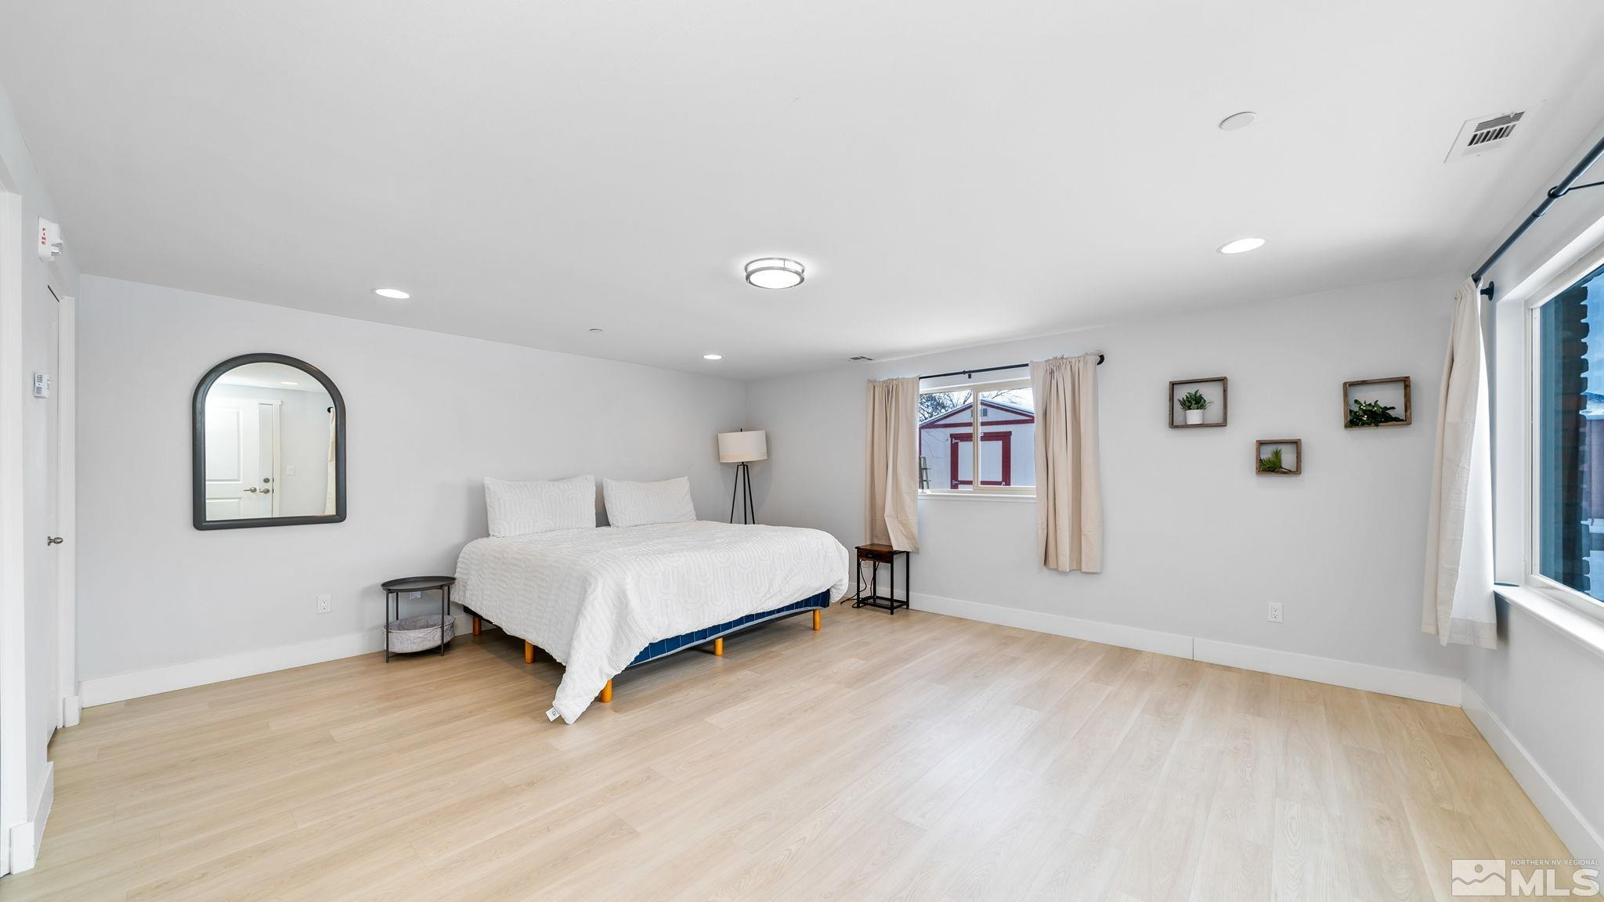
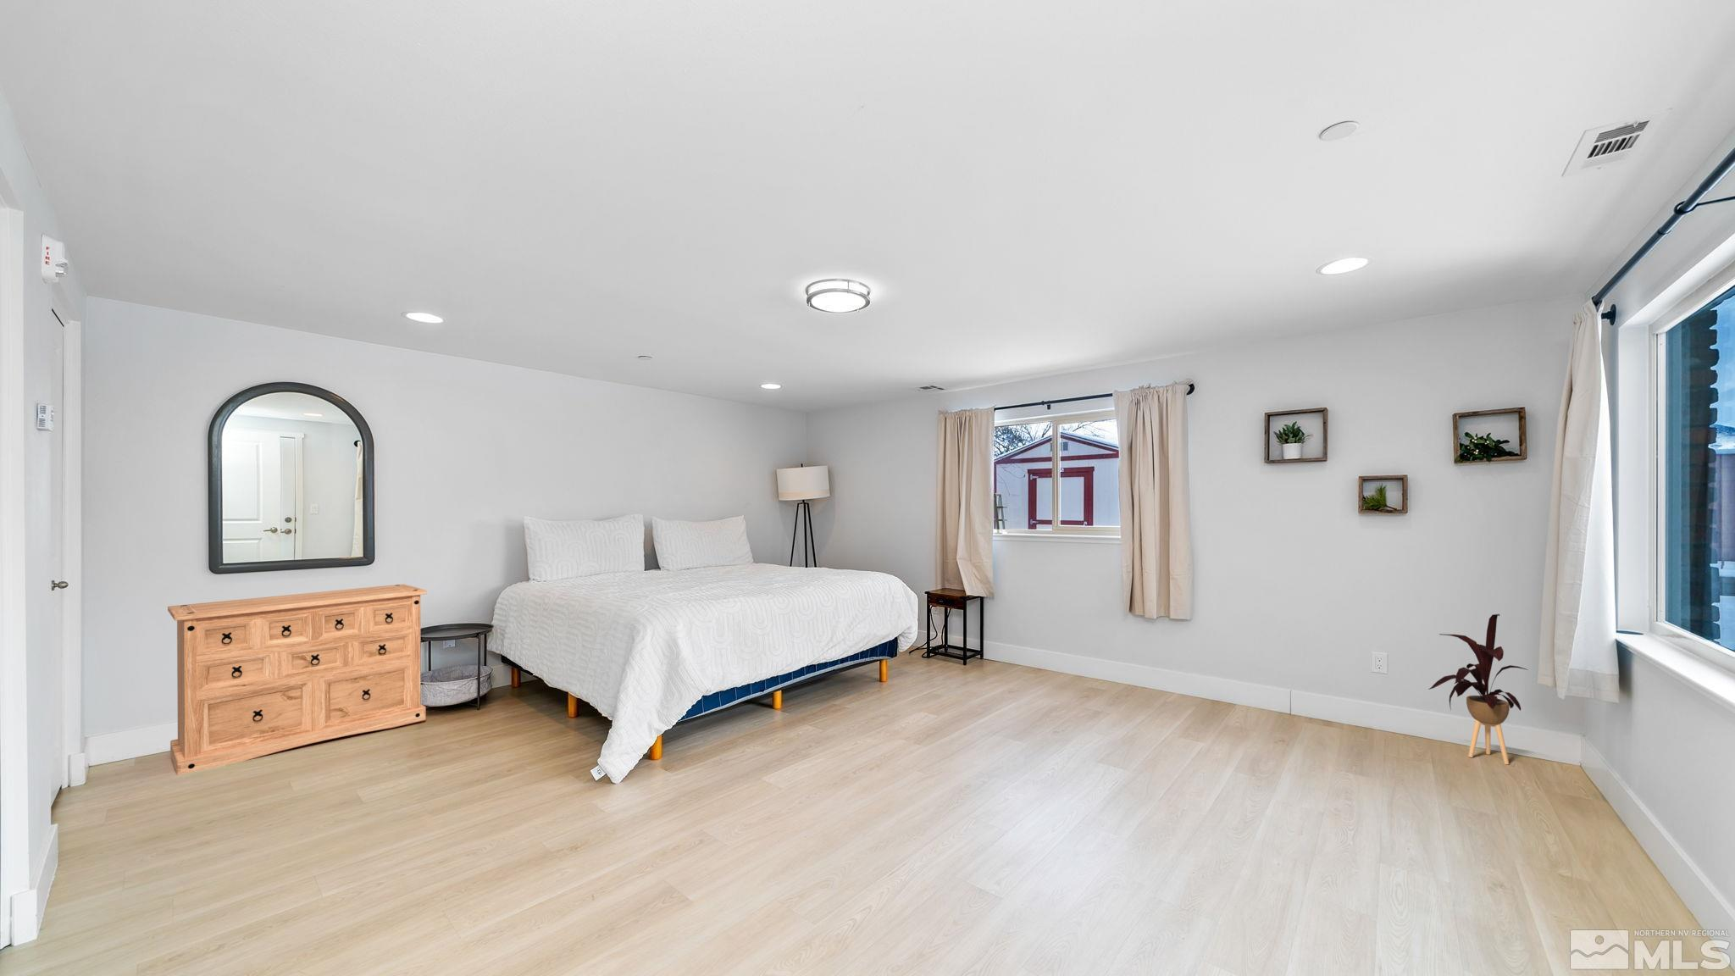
+ house plant [1428,614,1529,765]
+ dresser [167,584,427,776]
